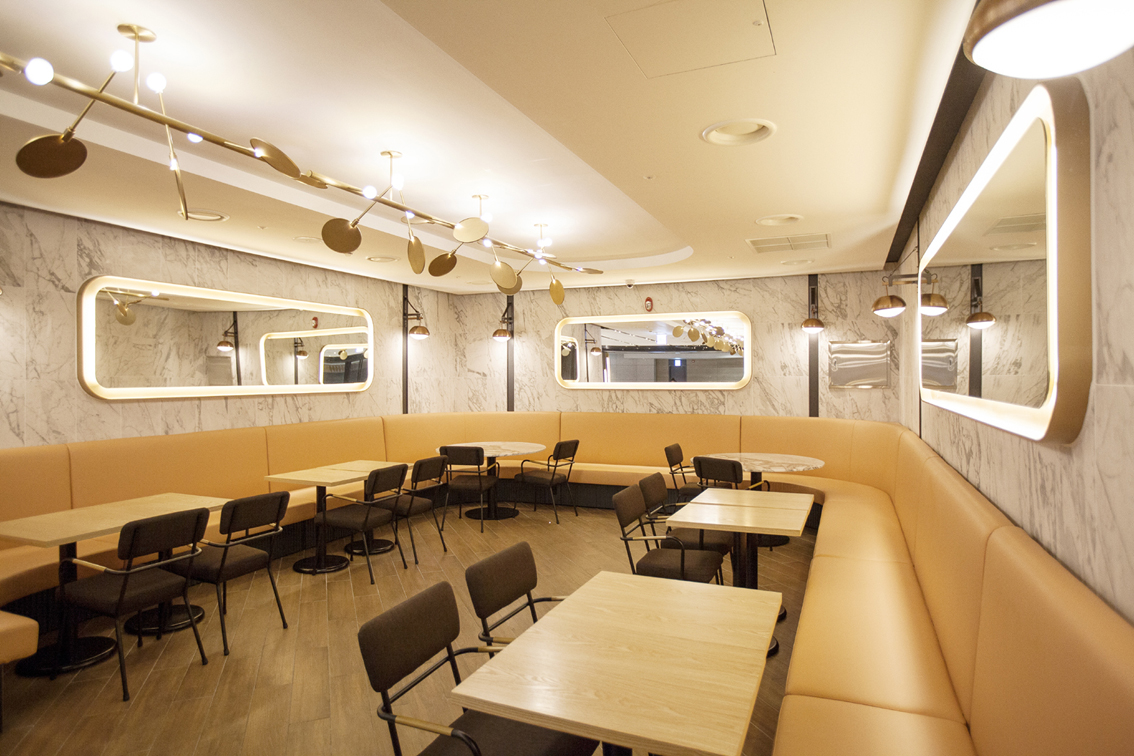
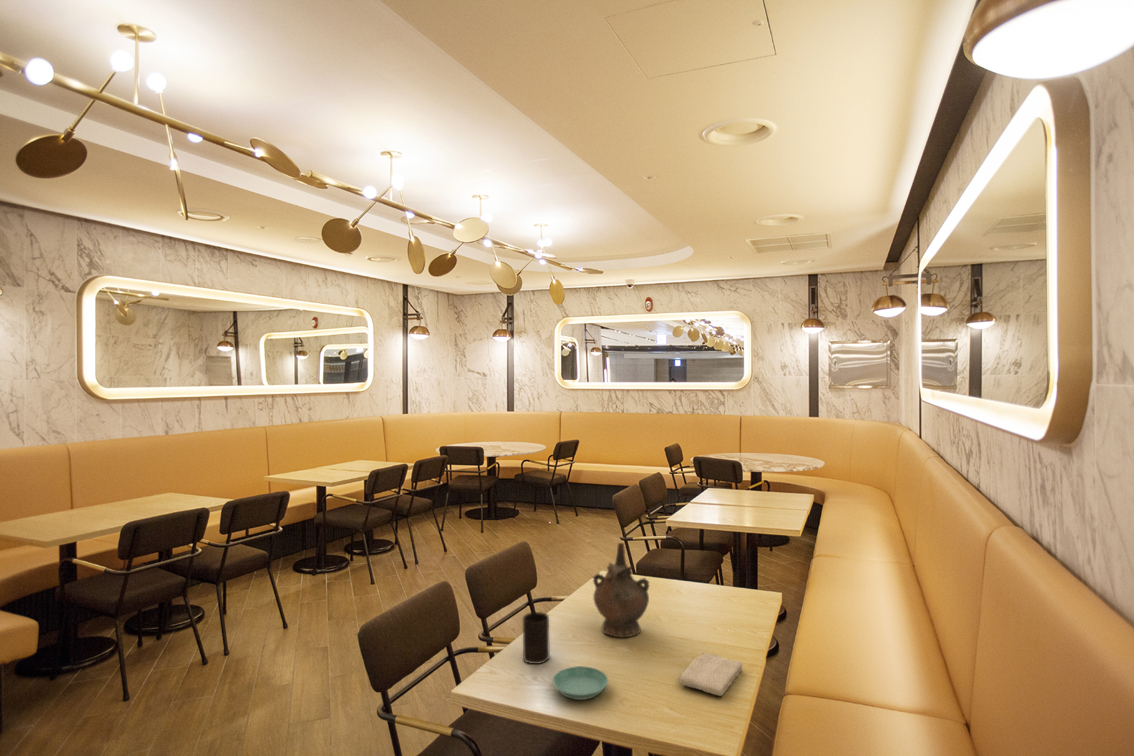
+ washcloth [679,652,744,697]
+ ceremonial vessel [592,542,651,638]
+ saucer [552,665,609,701]
+ cup [522,611,551,665]
